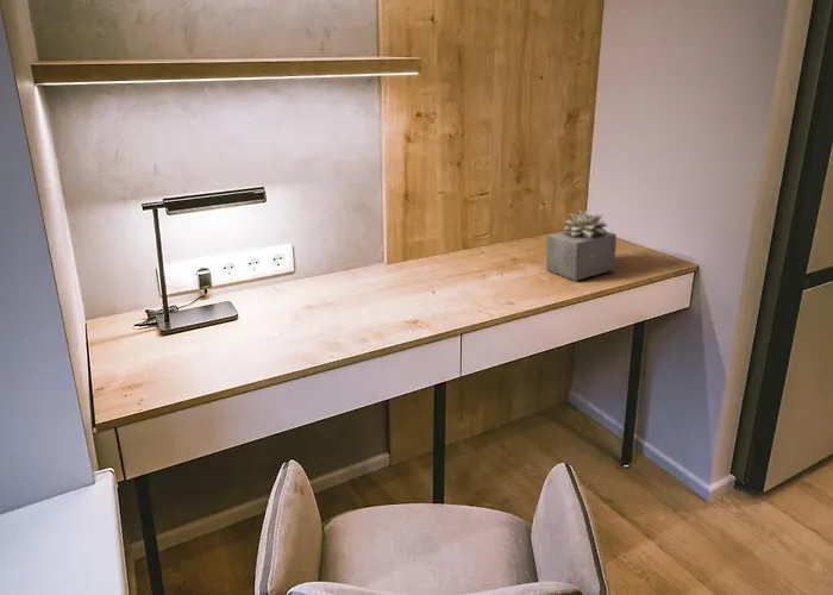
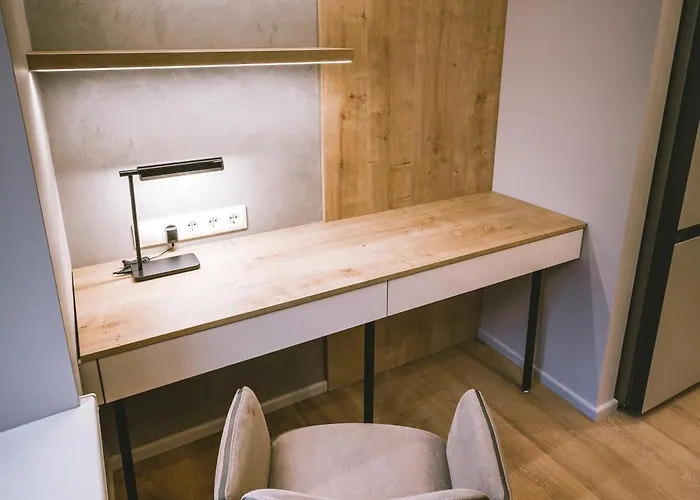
- succulent plant [545,208,618,281]
